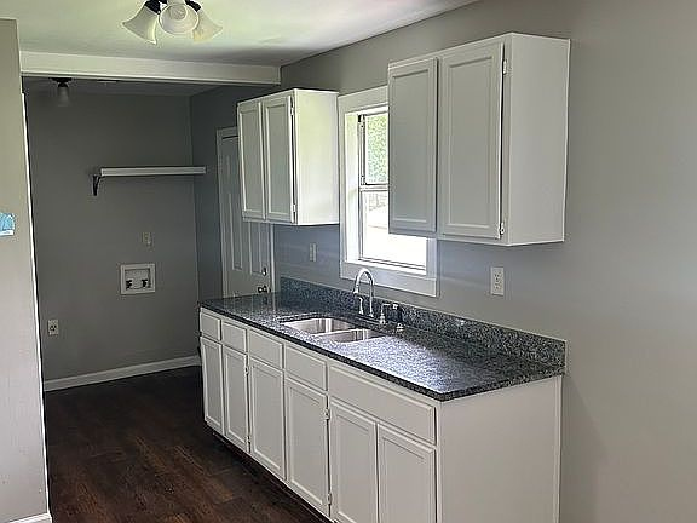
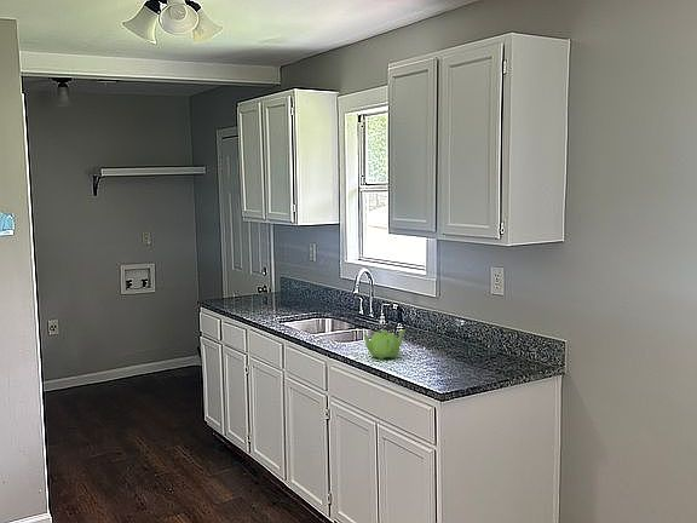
+ teapot [361,329,407,361]
